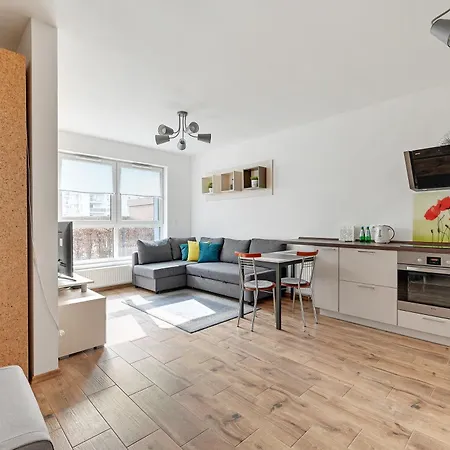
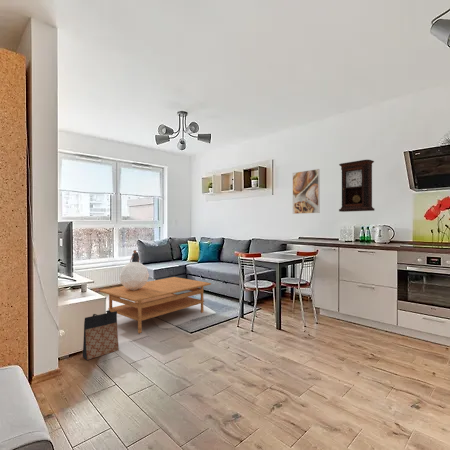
+ pendulum clock [338,159,376,213]
+ coffee table [99,276,212,334]
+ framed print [292,168,321,215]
+ bag [82,310,120,361]
+ decorative sphere [118,249,150,290]
